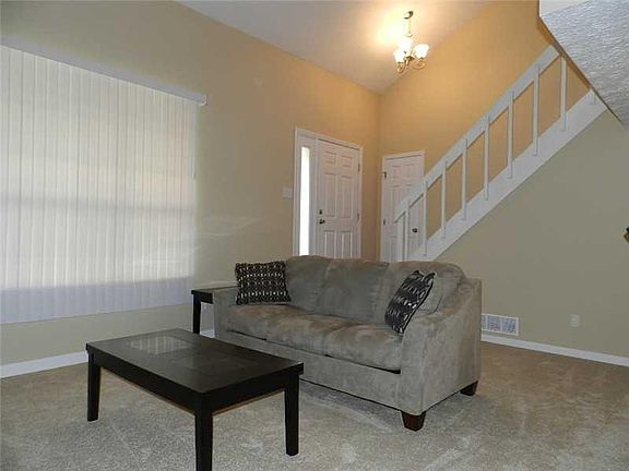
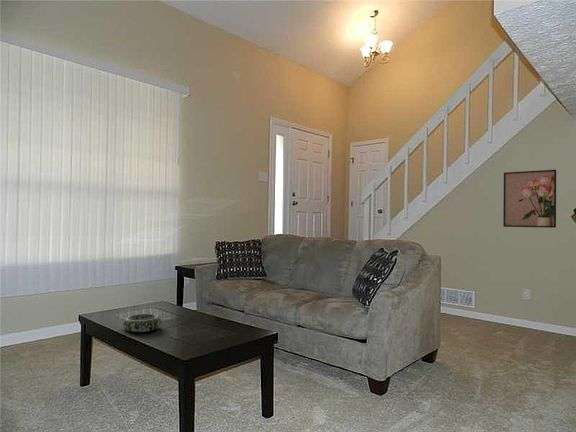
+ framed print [502,169,557,229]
+ decorative bowl [122,313,162,333]
